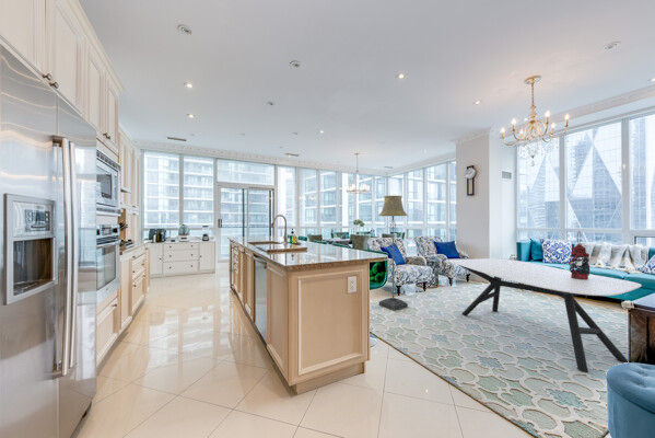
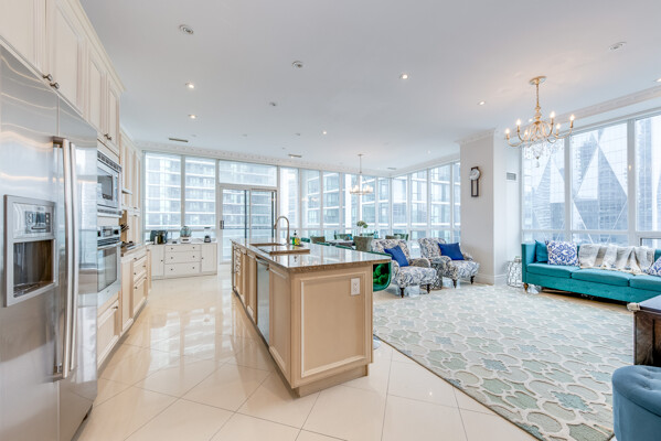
- dining table [447,257,643,373]
- lantern [568,230,590,280]
- floor lamp [377,195,409,312]
